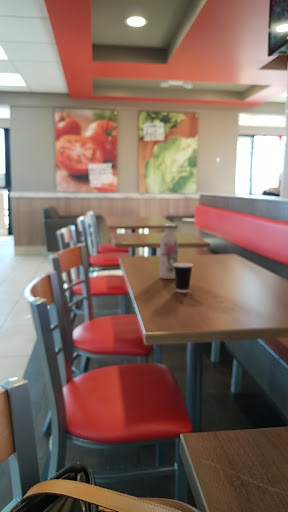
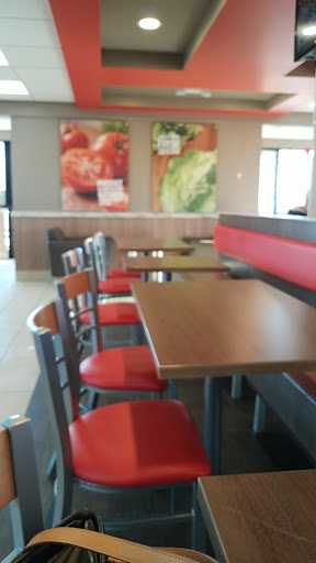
- water bottle [159,223,179,280]
- dixie cup [173,262,194,293]
